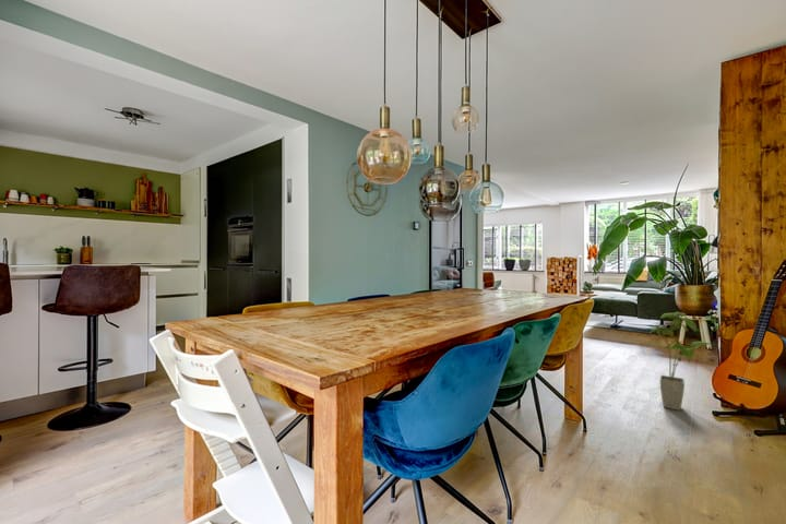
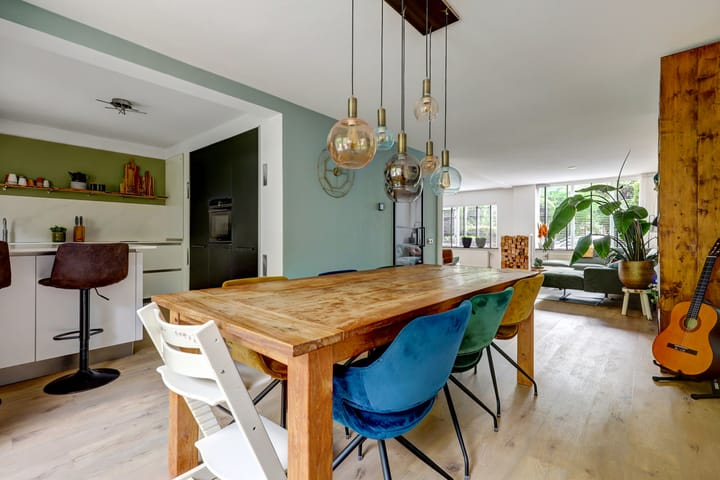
- house plant [648,311,715,412]
